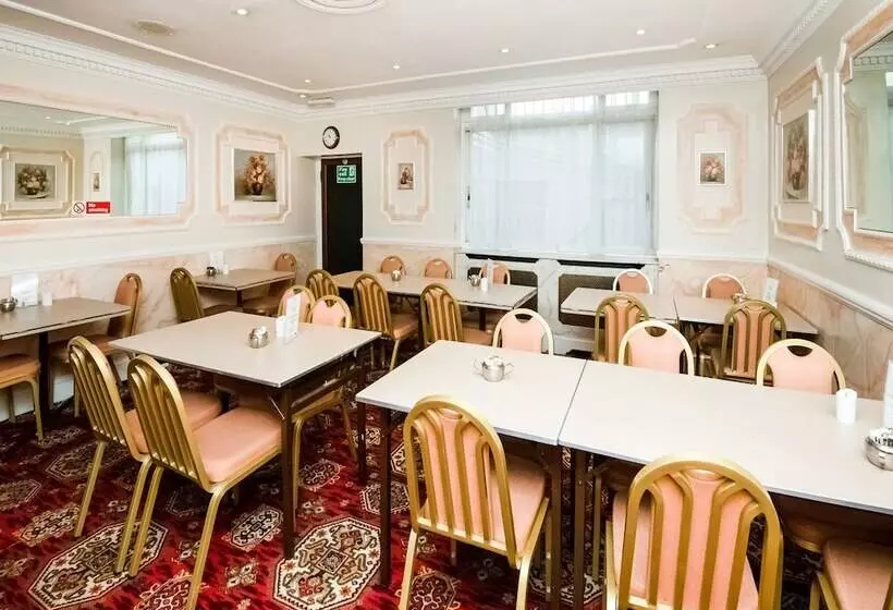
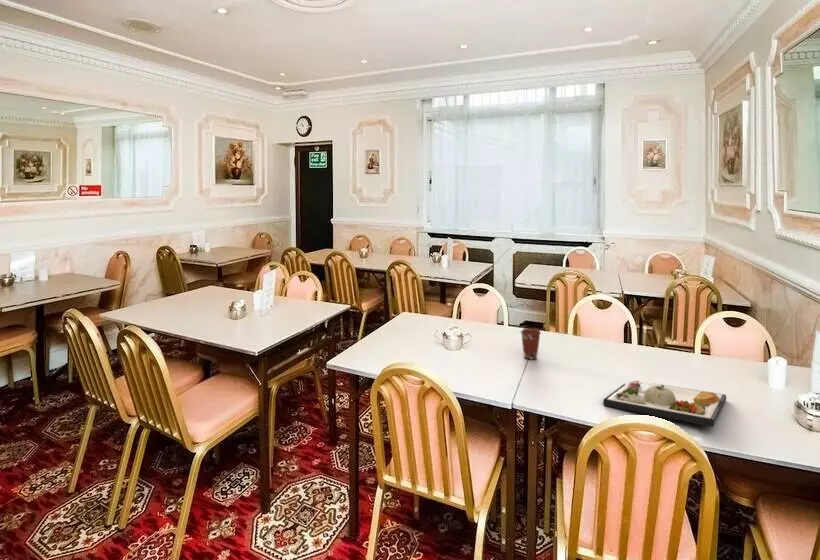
+ dinner plate [602,380,727,428]
+ coffee cup [519,327,542,360]
